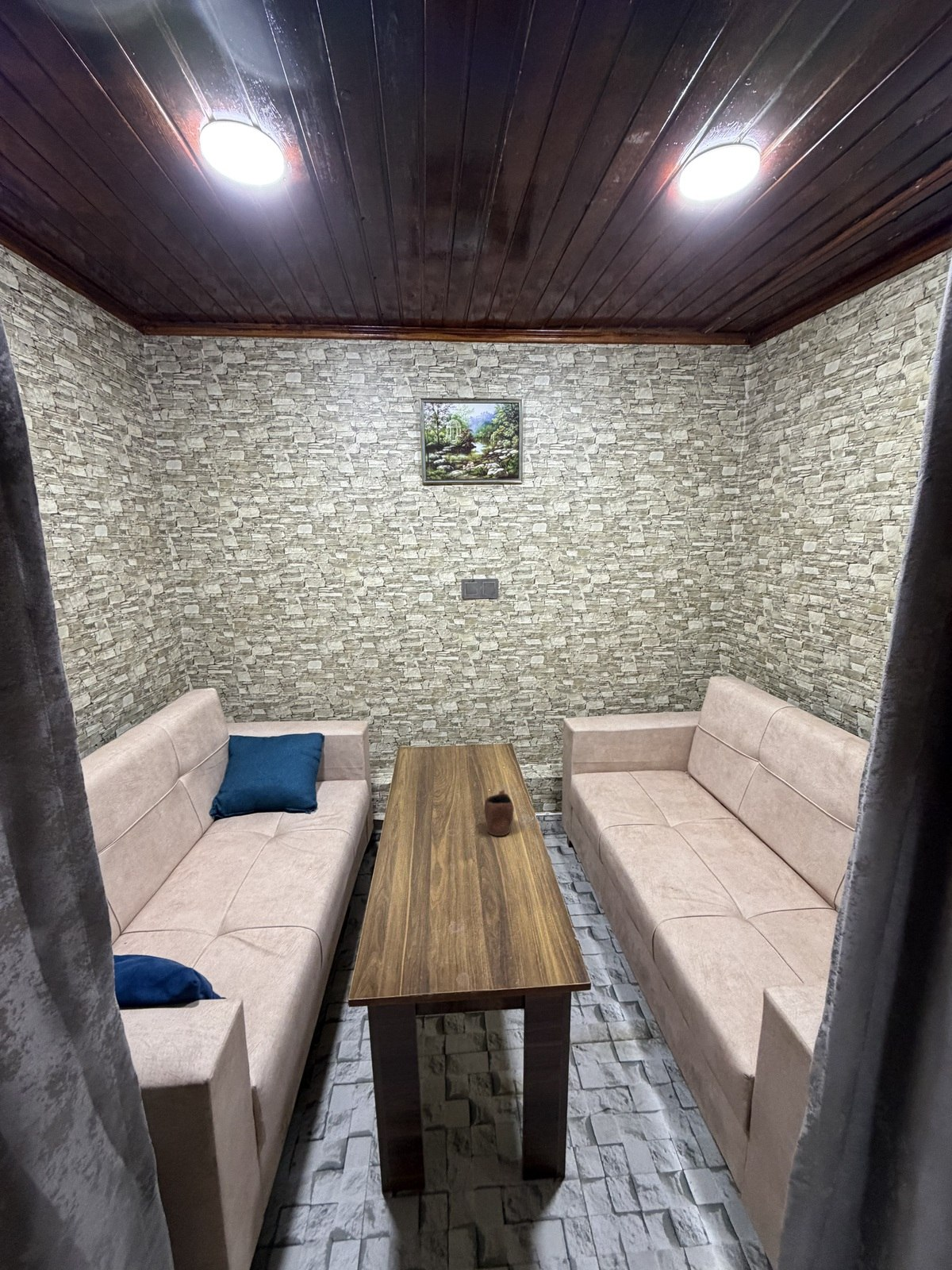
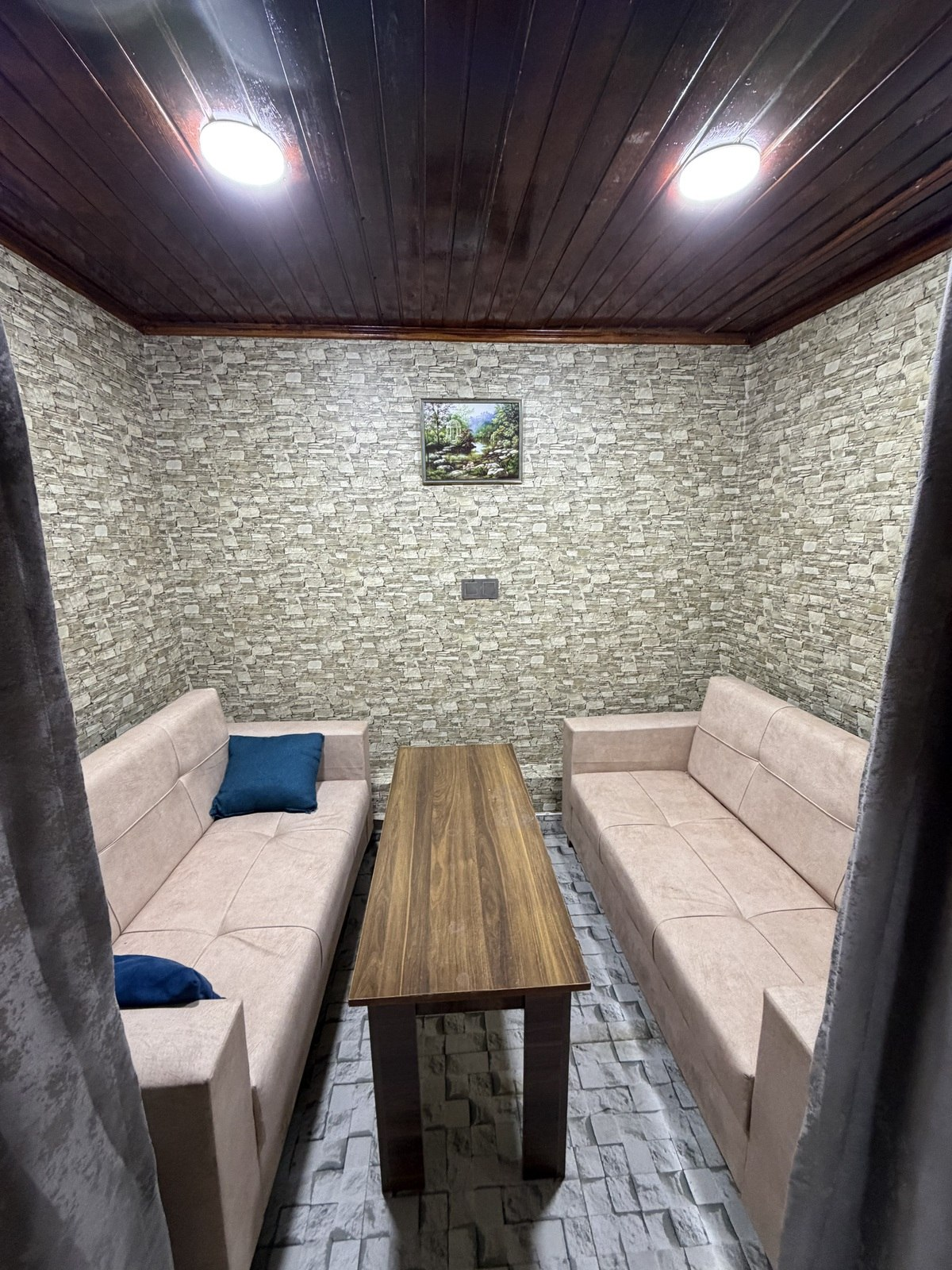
- mug [483,789,515,837]
